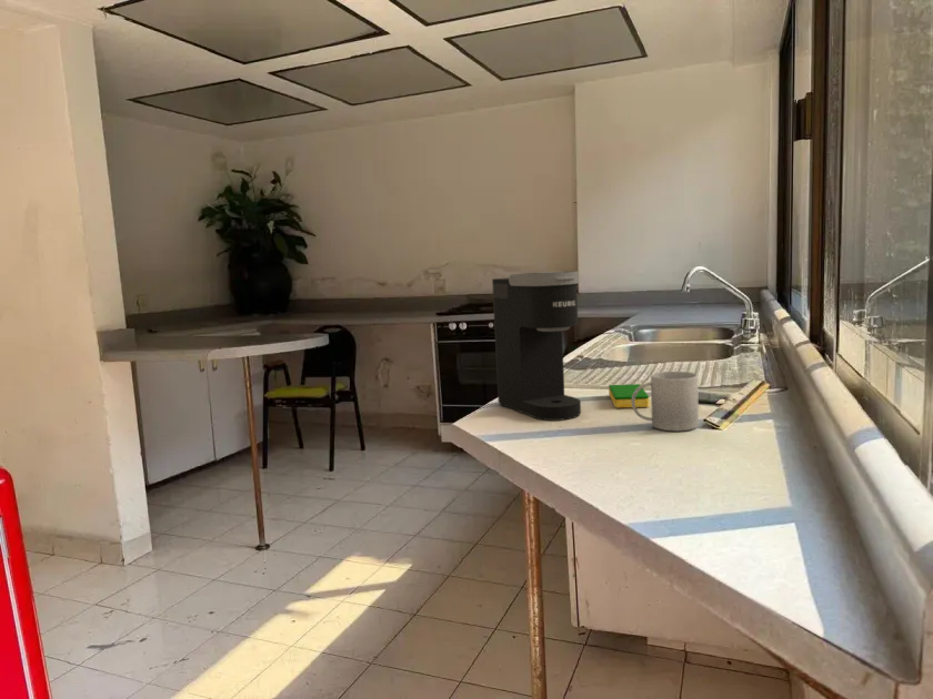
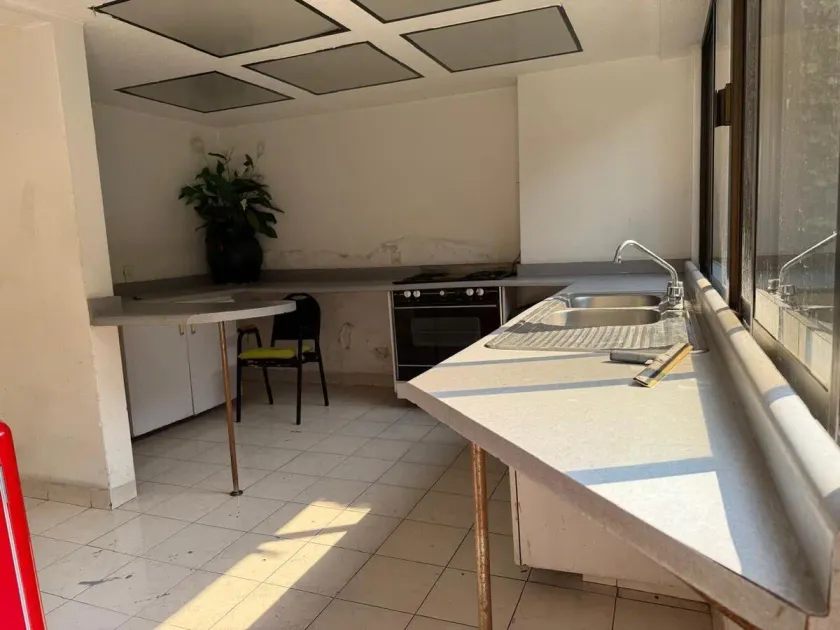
- mug [632,371,700,432]
- dish sponge [608,383,650,409]
- coffee maker [491,271,582,422]
